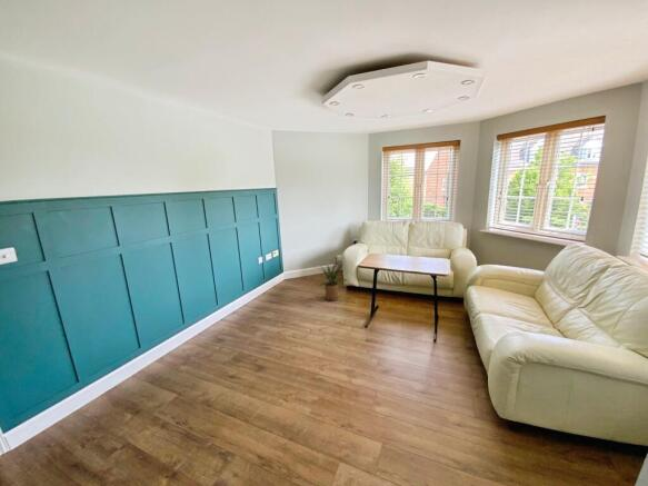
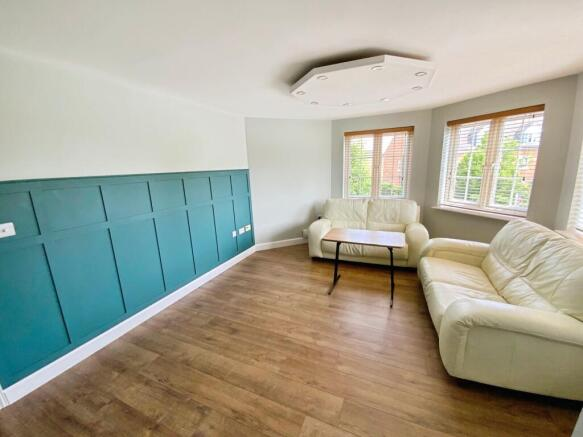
- house plant [315,259,348,301]
